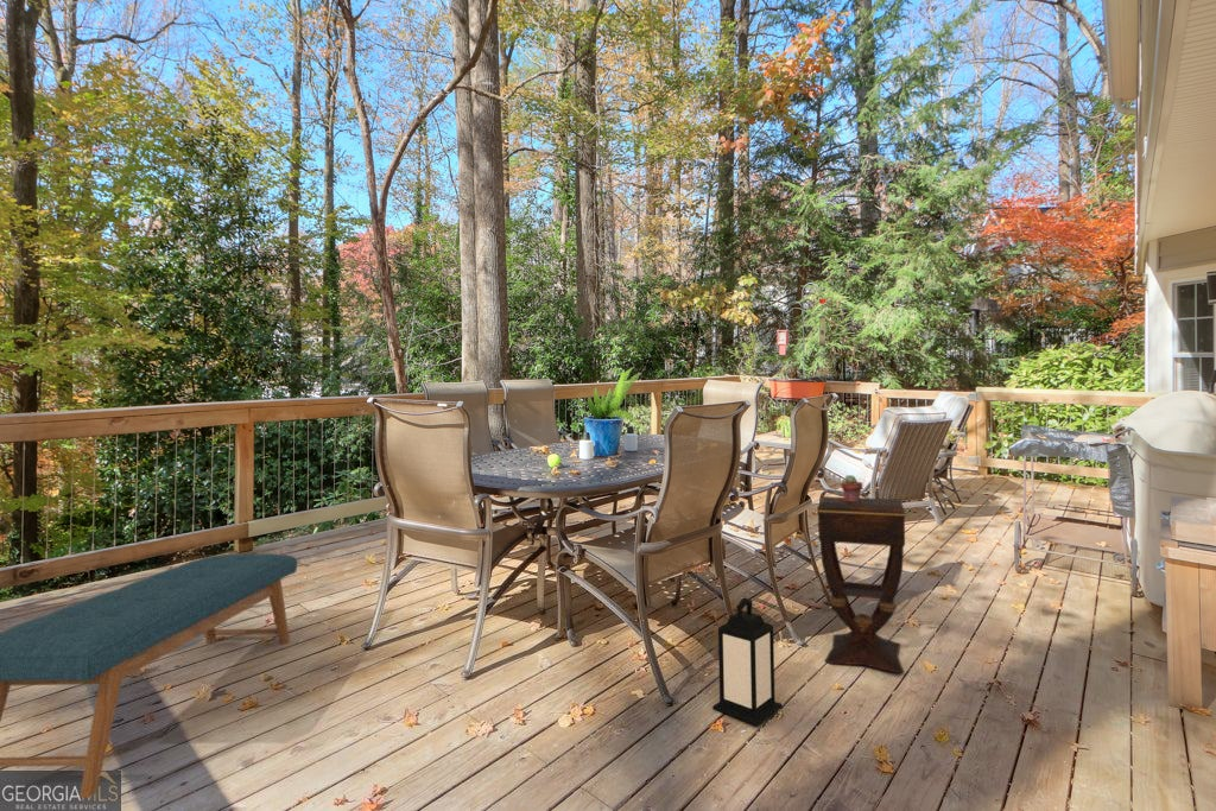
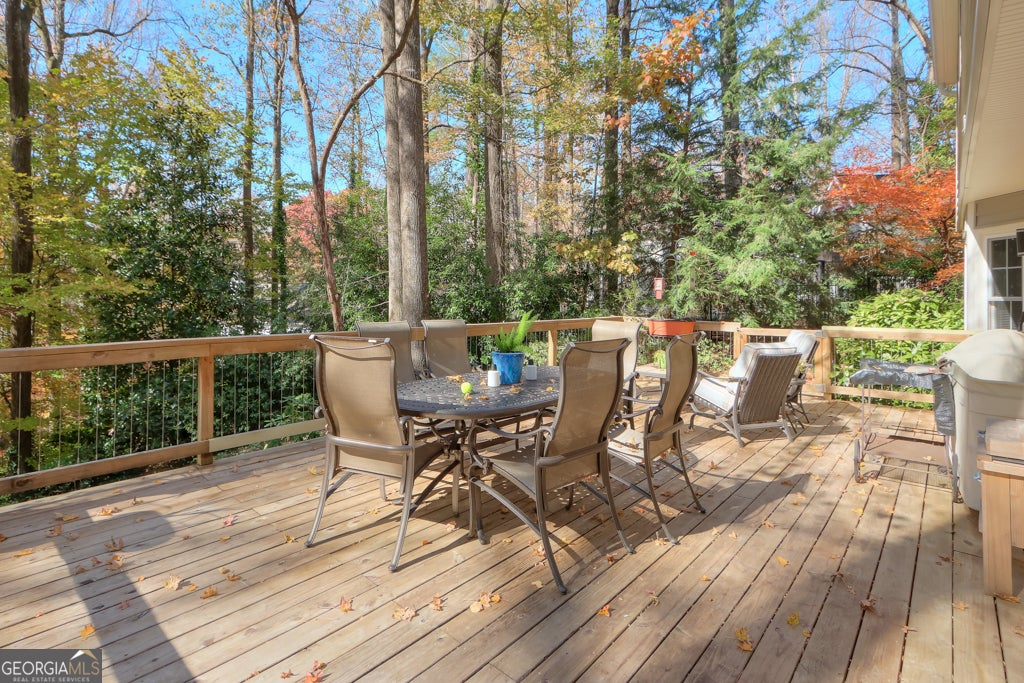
- bench [0,552,298,799]
- lantern [711,597,784,727]
- side table [816,495,907,673]
- potted succulent [840,474,863,502]
